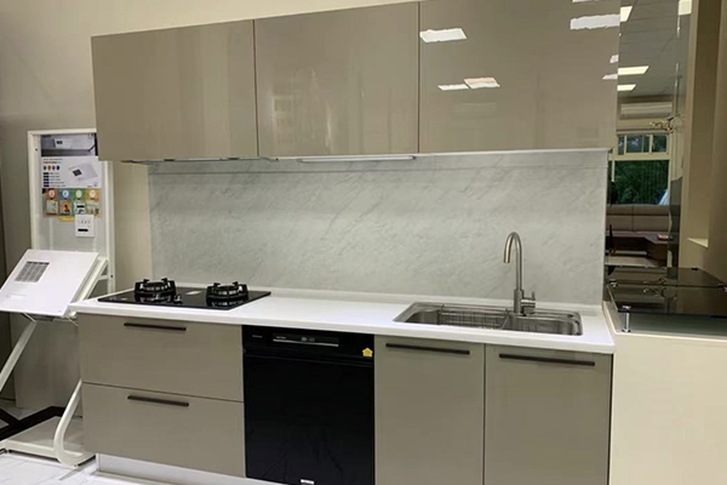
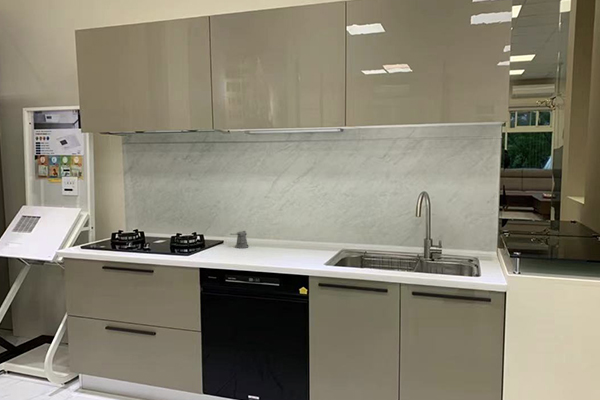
+ pepper shaker [229,230,250,249]
